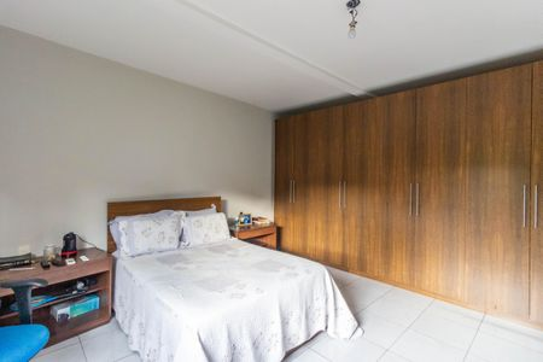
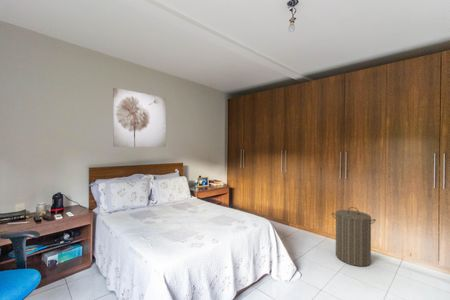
+ laundry hamper [331,206,377,267]
+ wall art [112,87,167,148]
